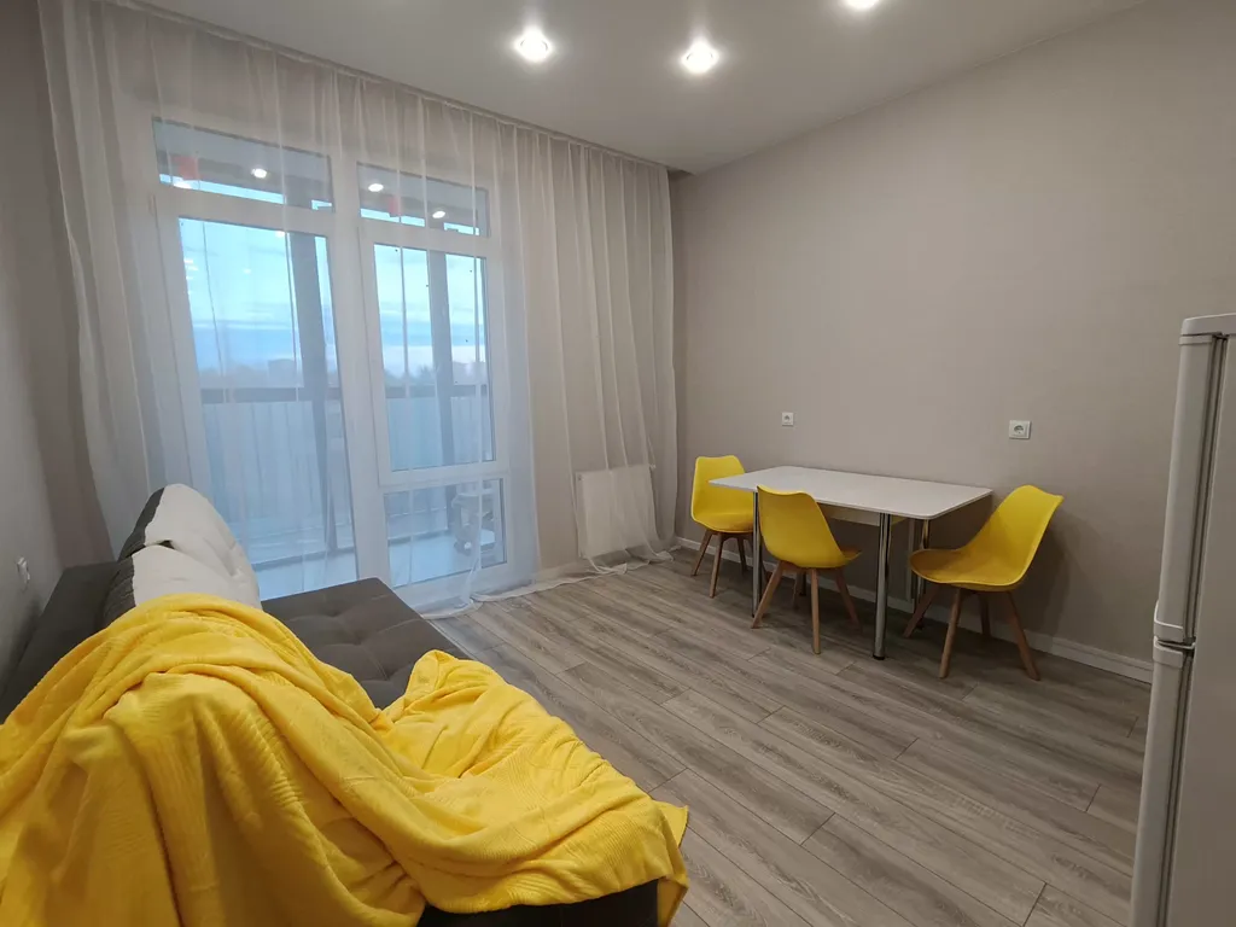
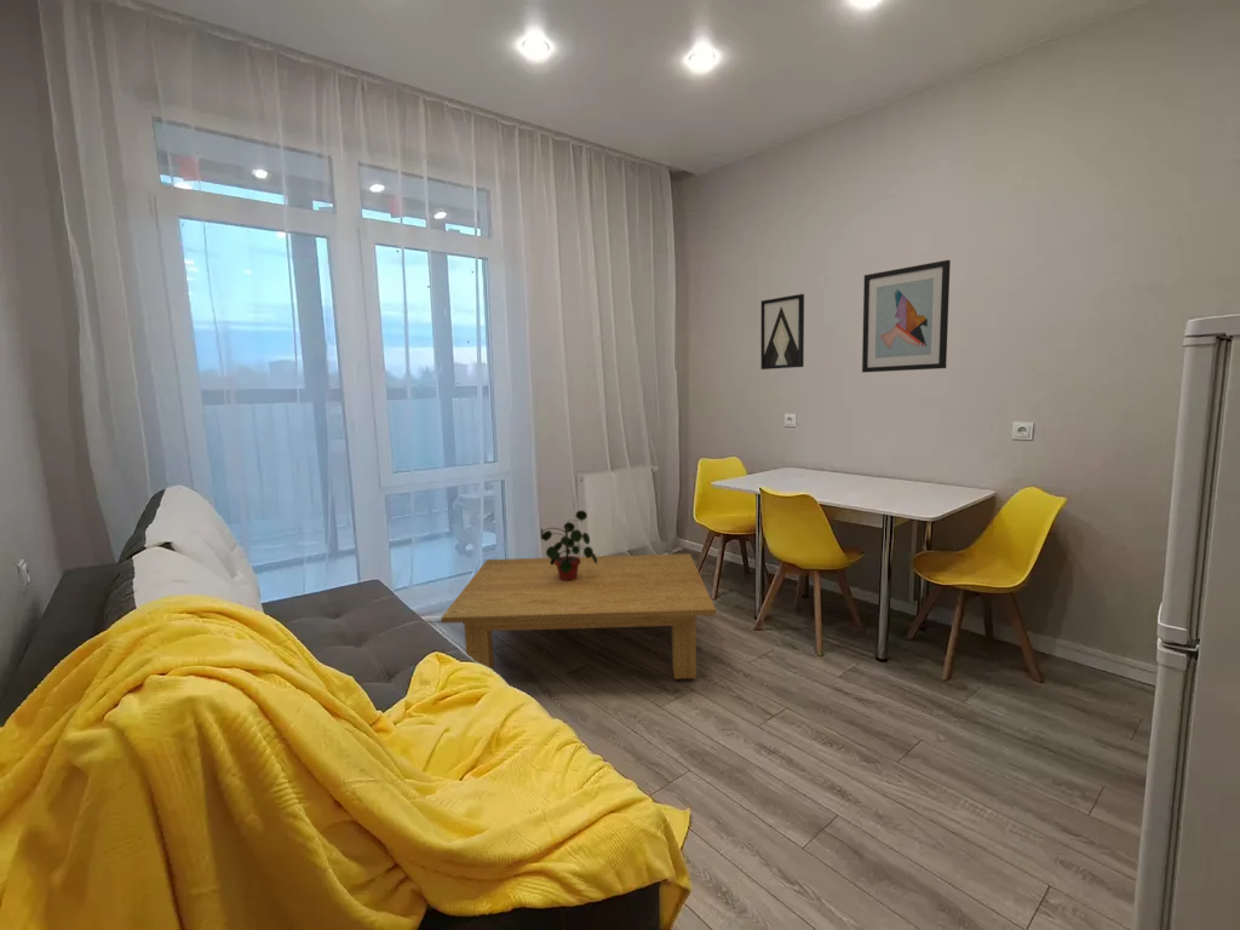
+ wall art [861,259,952,373]
+ coffee table [440,552,717,681]
+ wall art [760,293,805,371]
+ potted plant [540,510,597,581]
